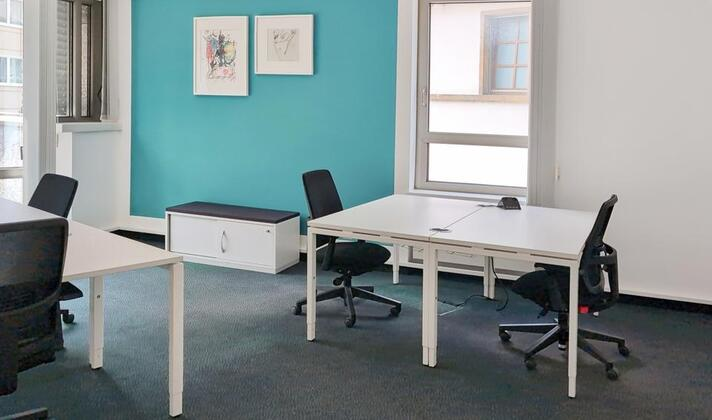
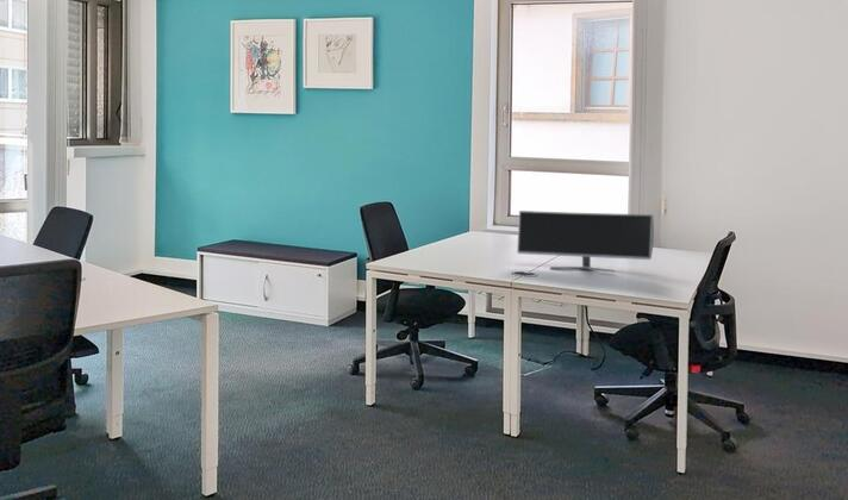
+ monitor [516,210,655,274]
